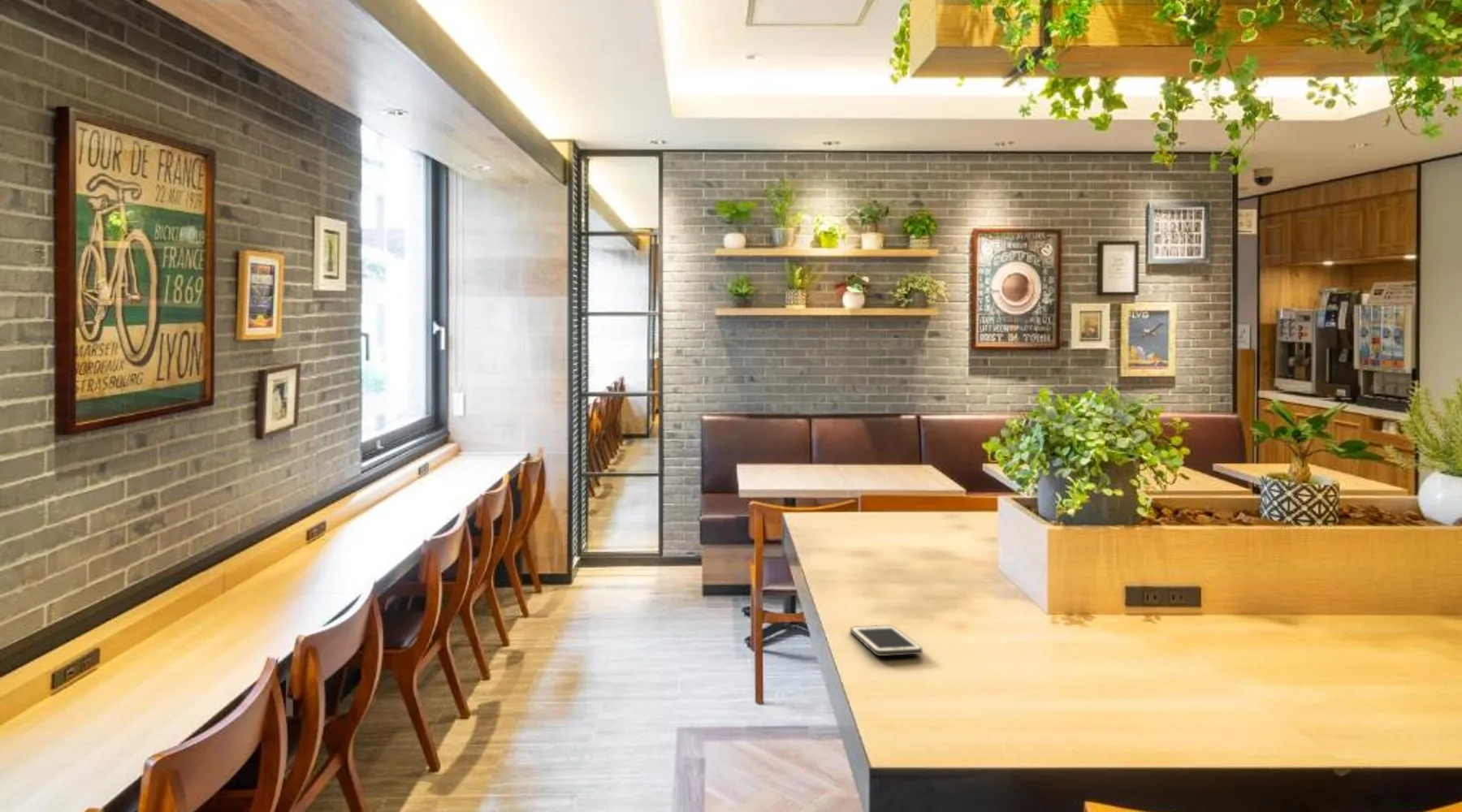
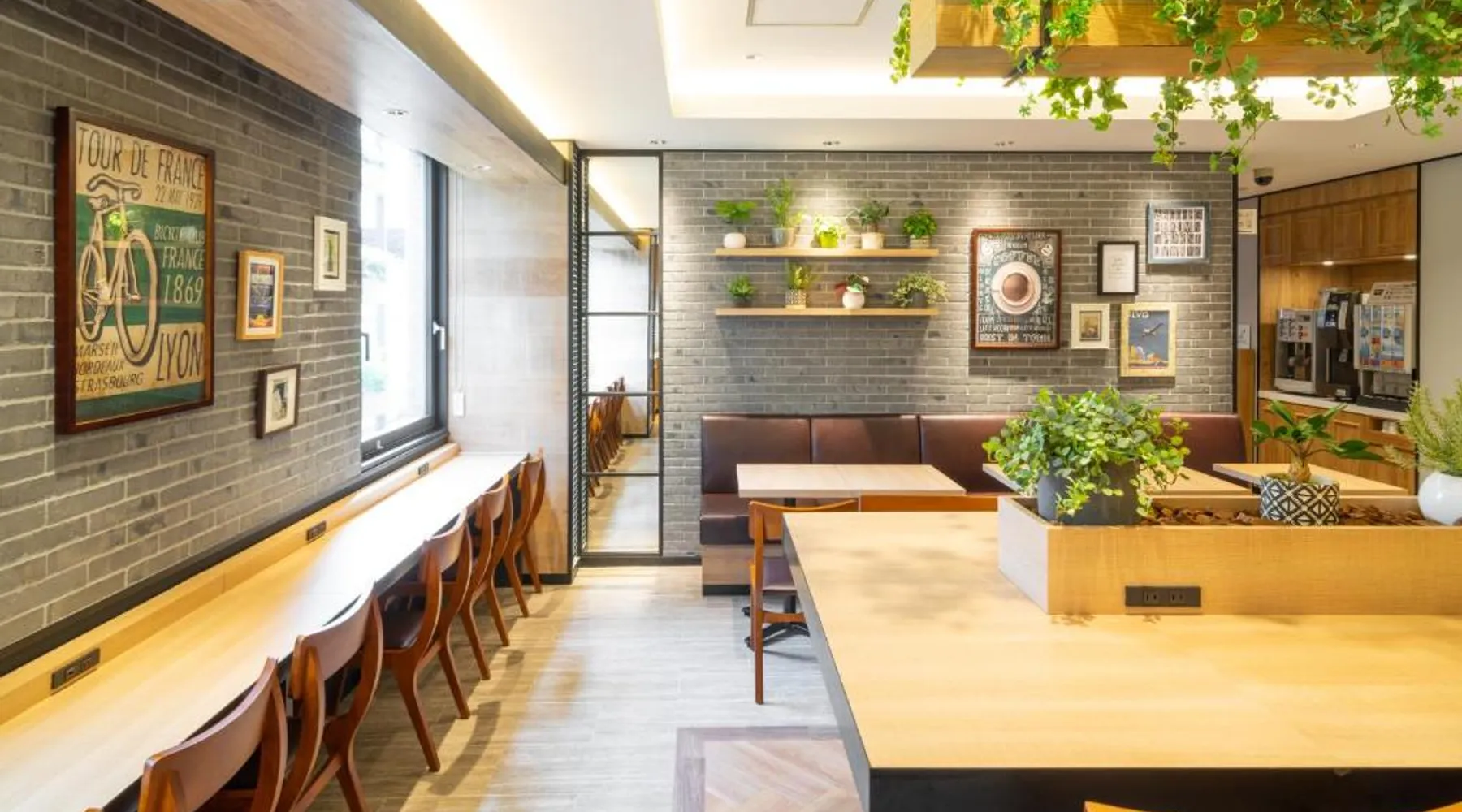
- cell phone [850,624,923,657]
